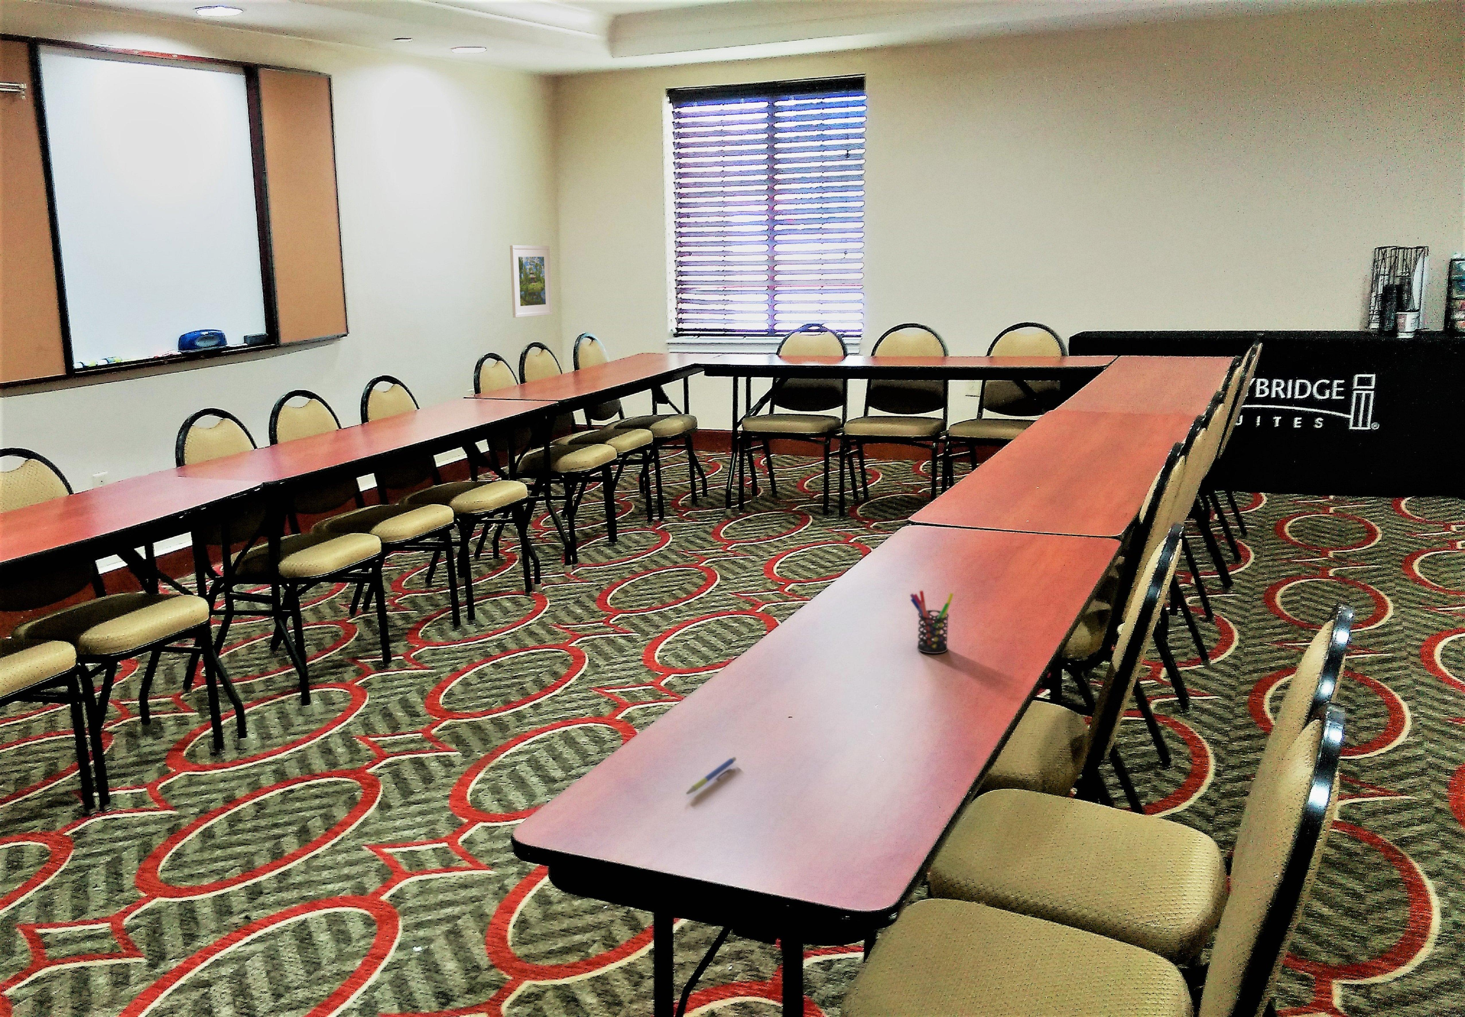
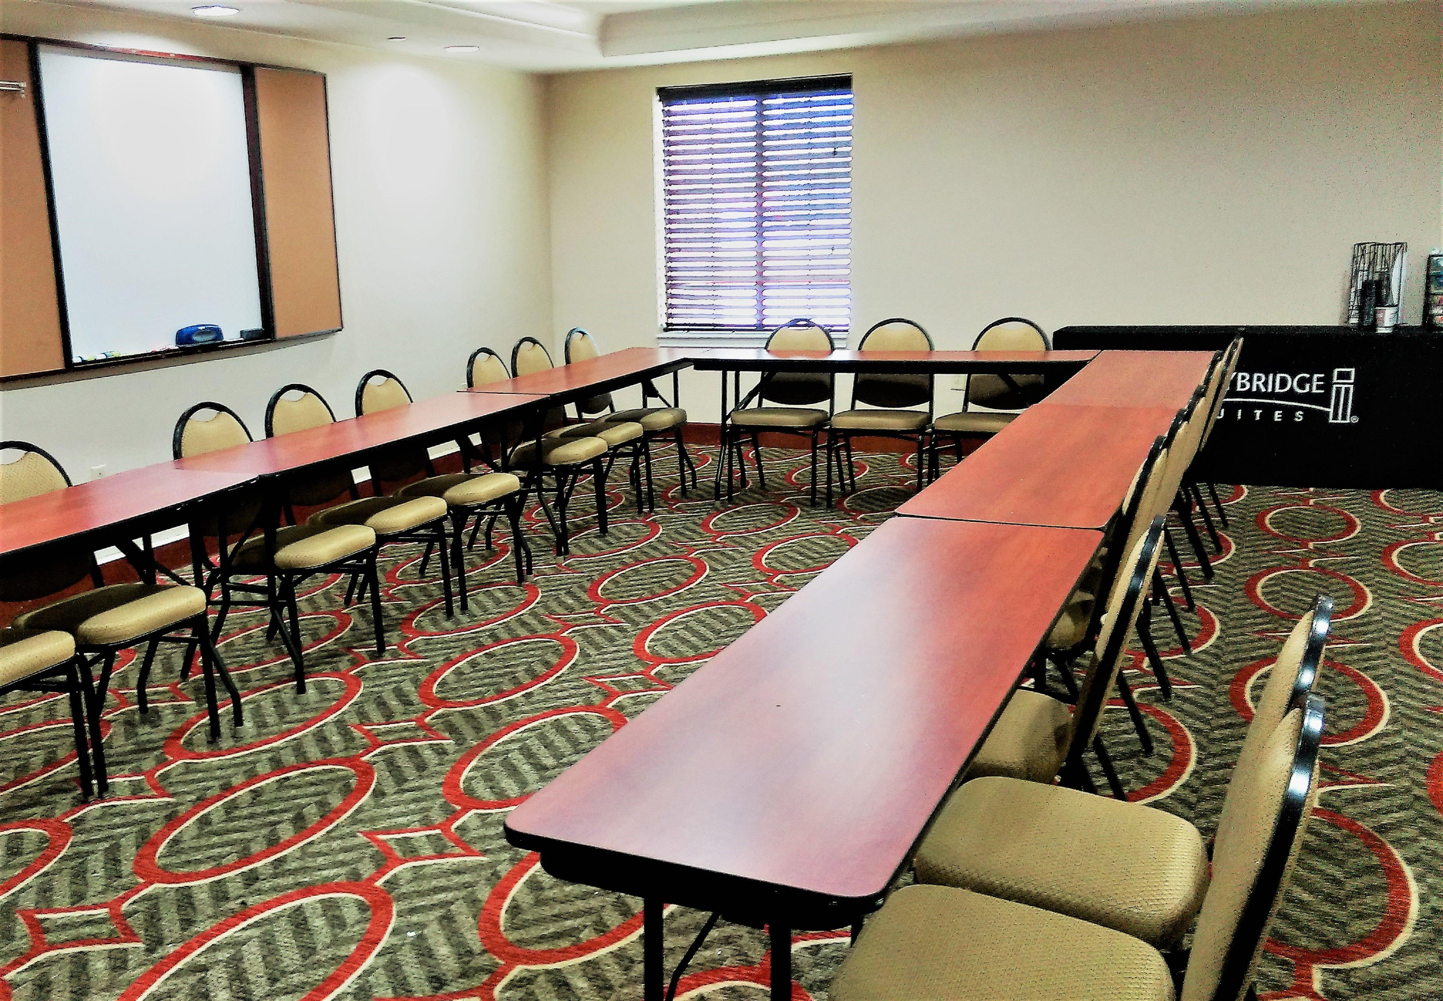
- pen [686,756,737,795]
- pen holder [910,590,954,654]
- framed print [510,245,552,317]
